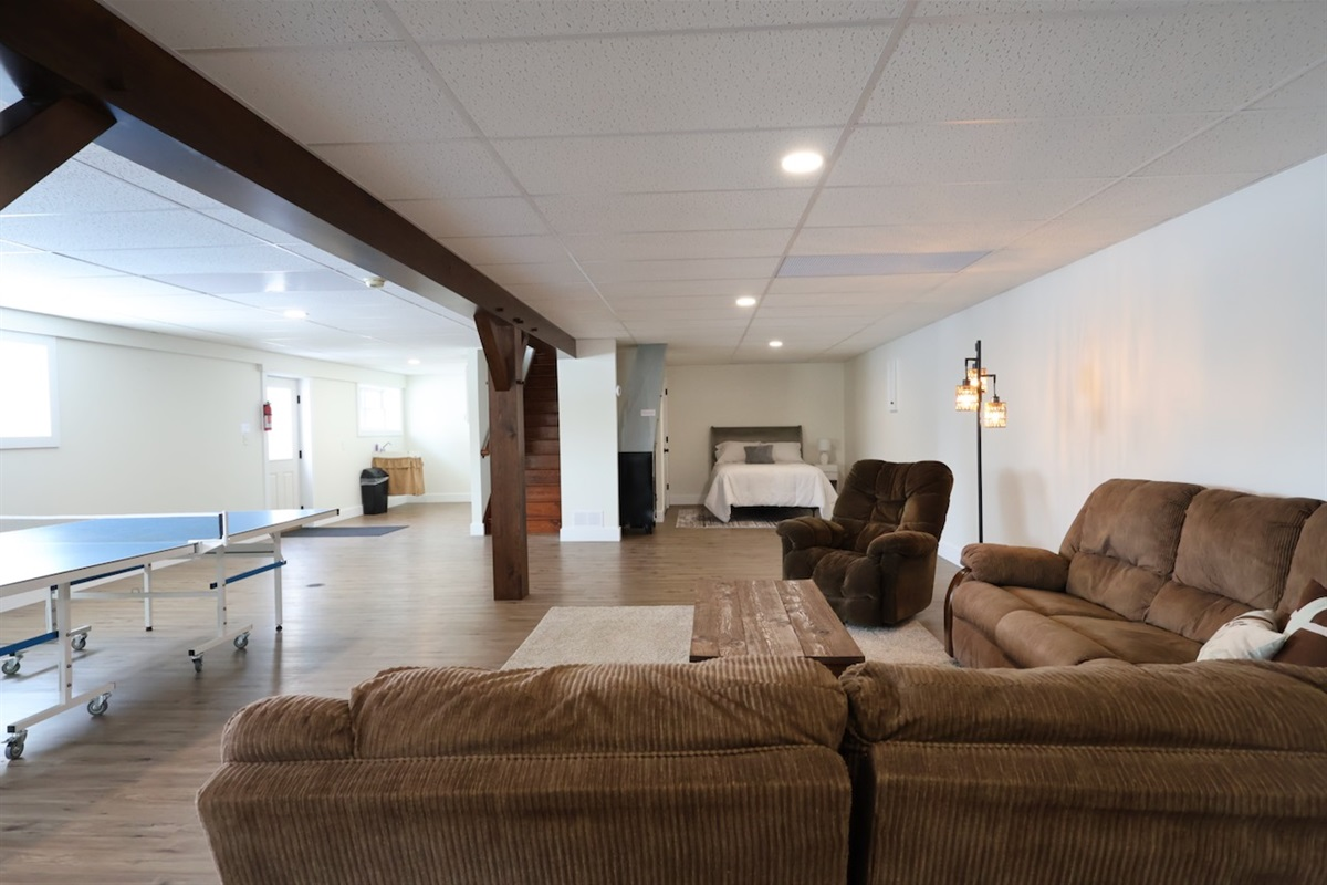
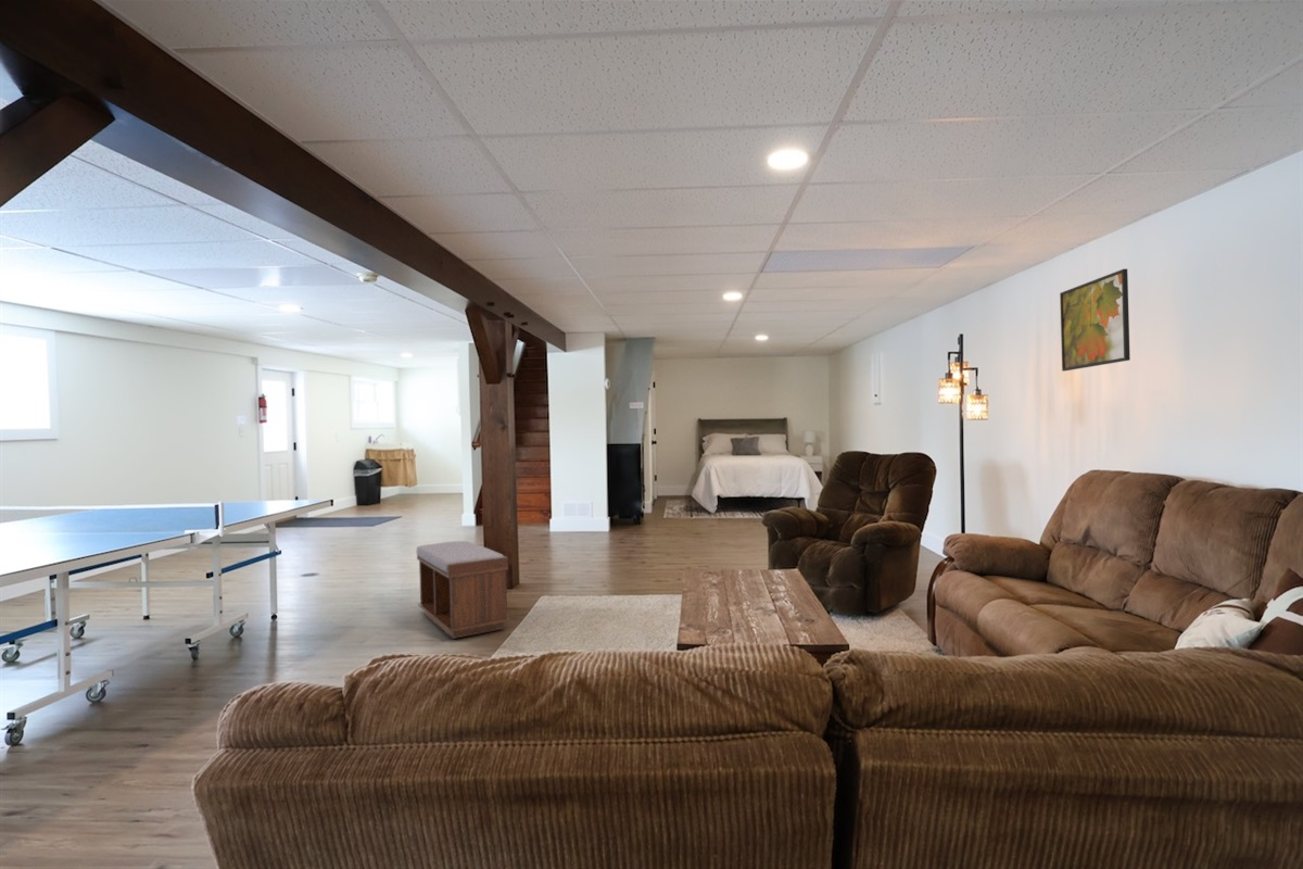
+ bench [415,540,510,640]
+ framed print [1059,268,1131,373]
